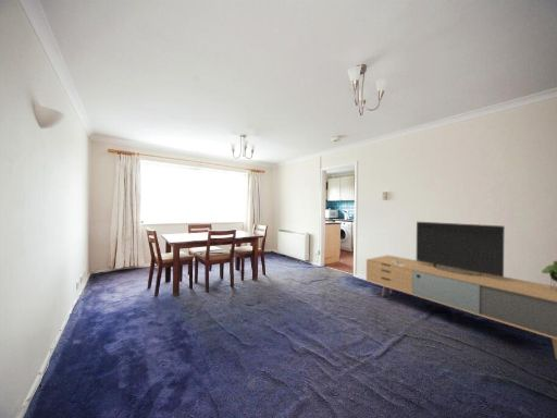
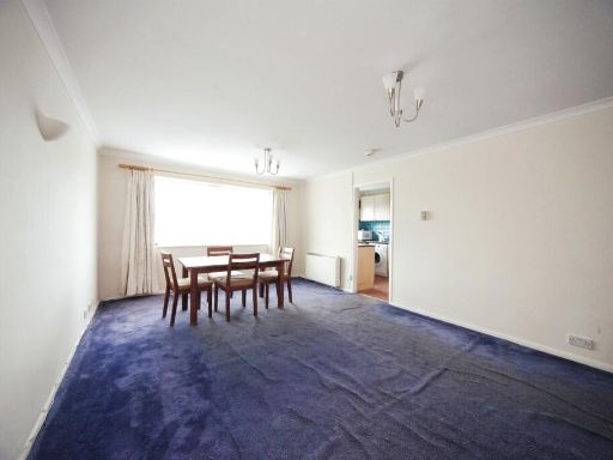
- media console [366,221,557,360]
